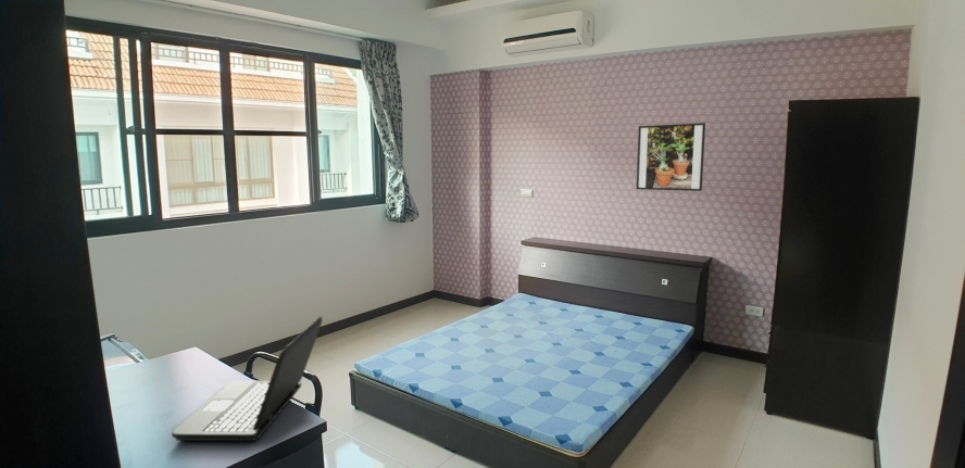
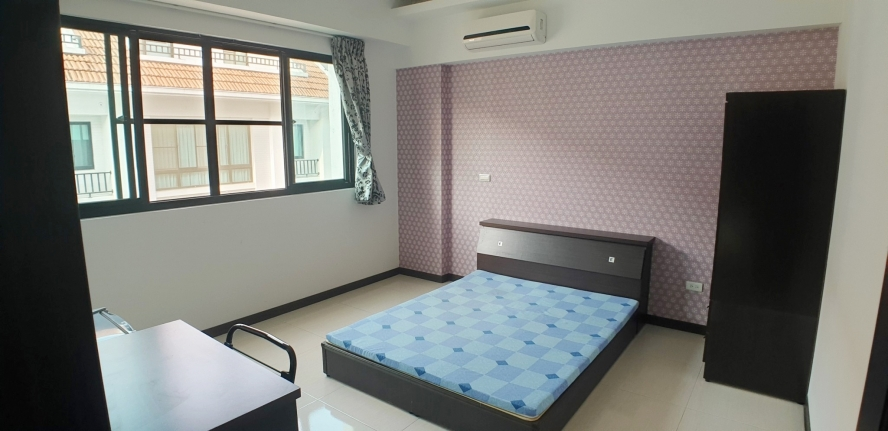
- laptop [171,315,323,442]
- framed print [636,122,706,192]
